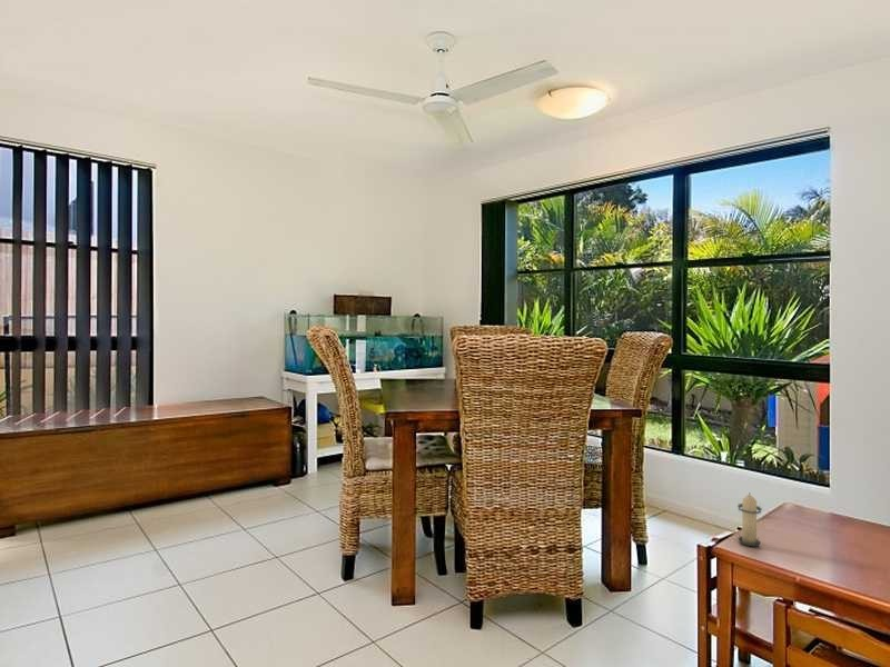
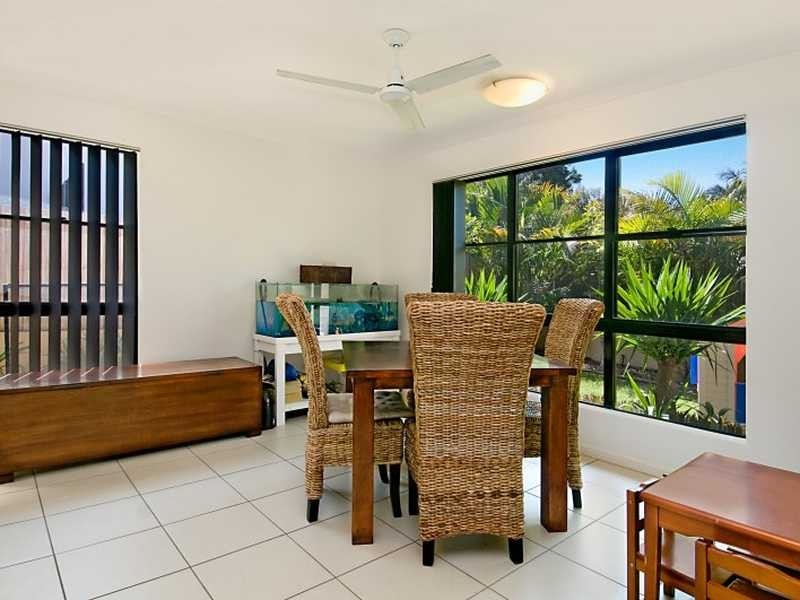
- candle [736,494,763,547]
